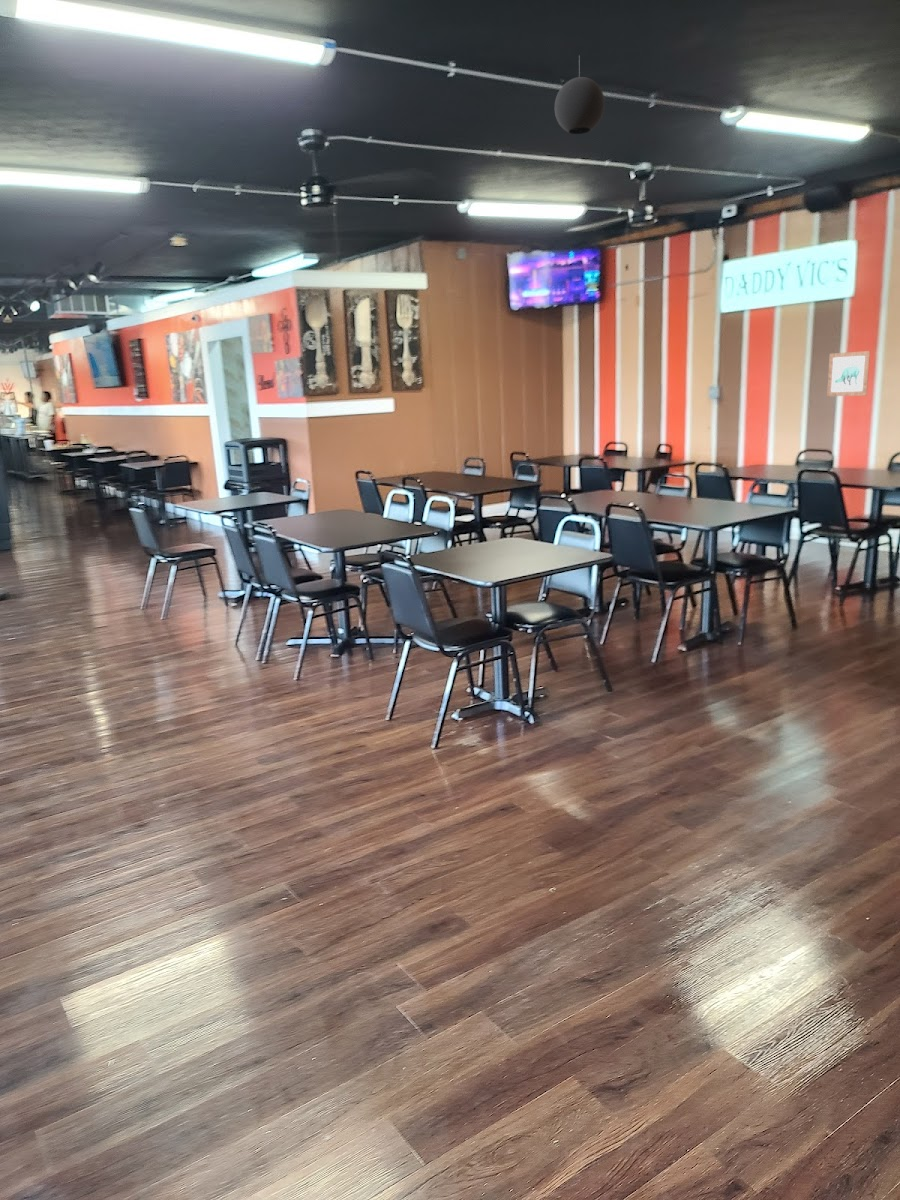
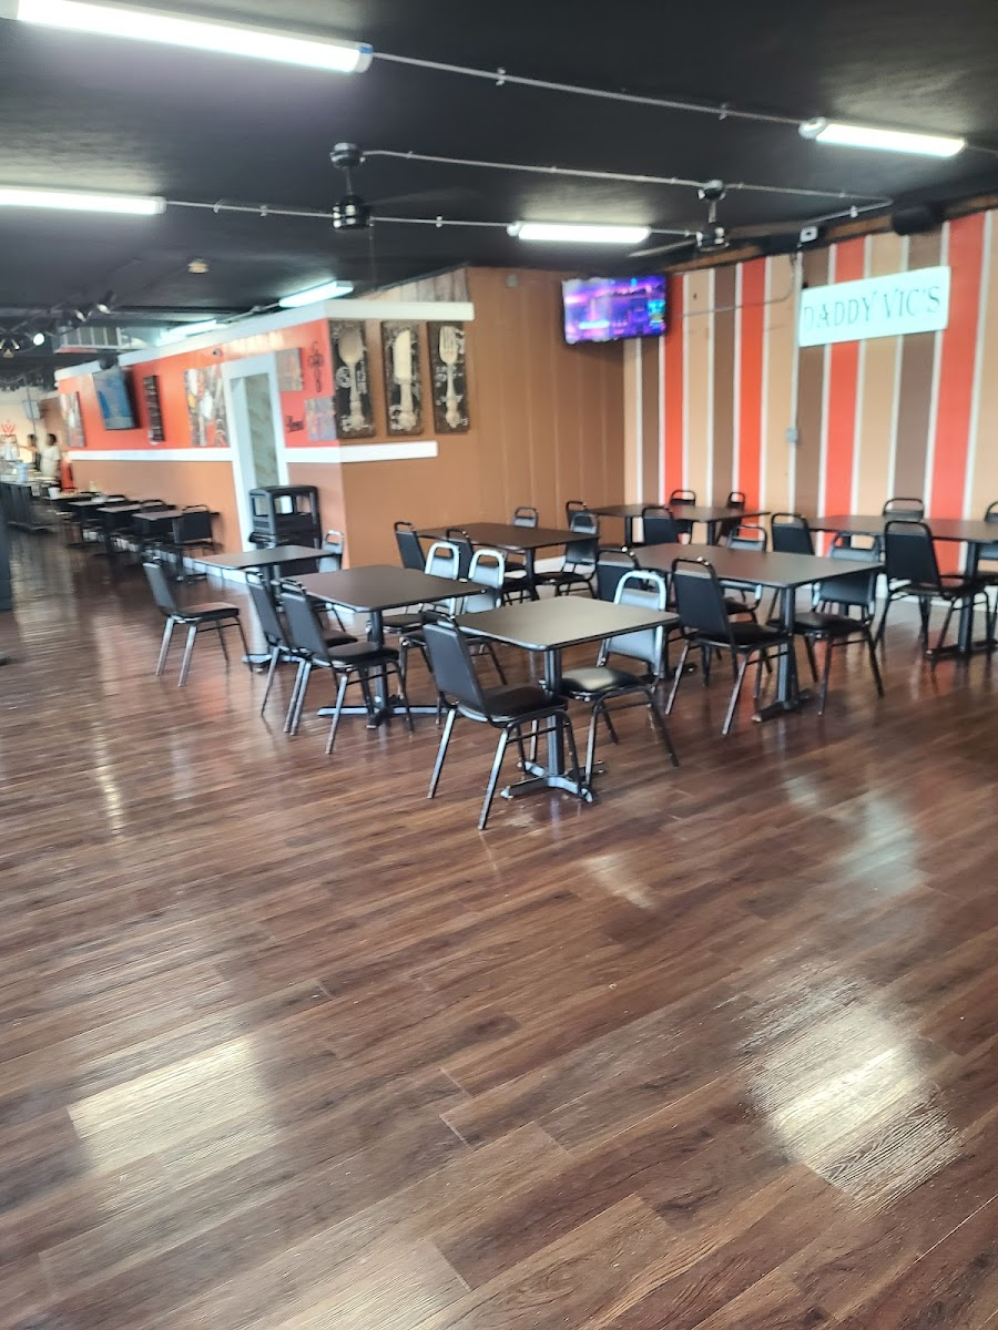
- pendant light [554,54,606,135]
- wall art [826,350,871,397]
